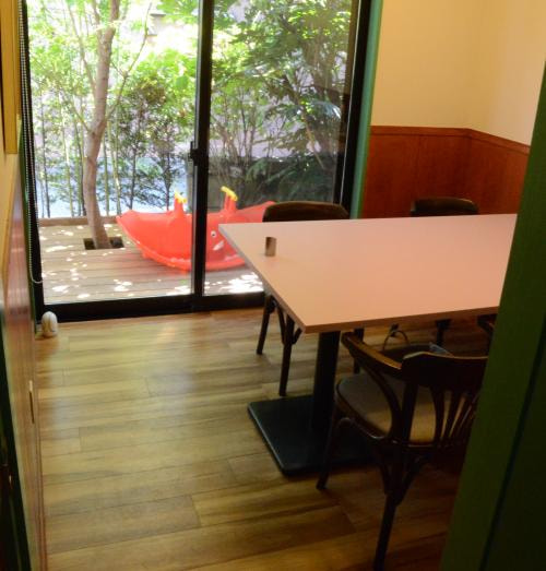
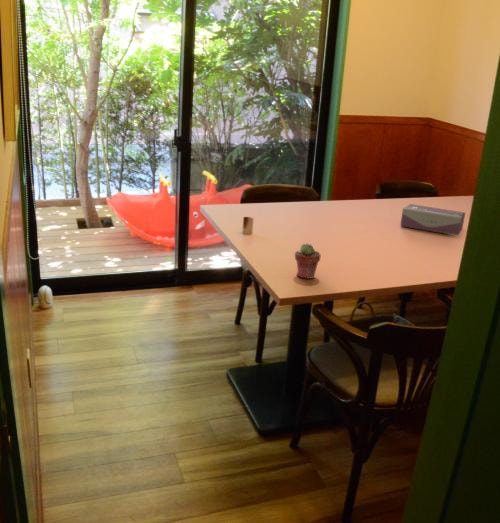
+ potted succulent [294,243,322,280]
+ tissue box [399,203,466,237]
